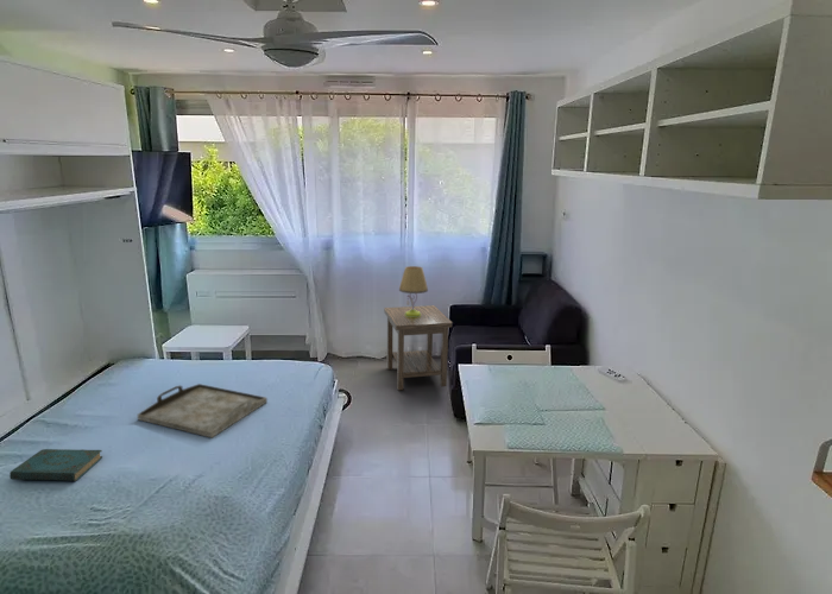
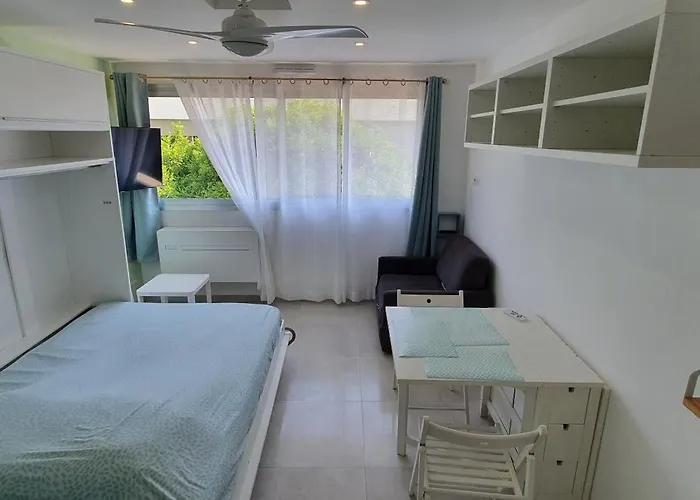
- side table [383,304,453,391]
- book [8,448,103,482]
- serving tray [137,383,269,438]
- table lamp [398,265,429,317]
